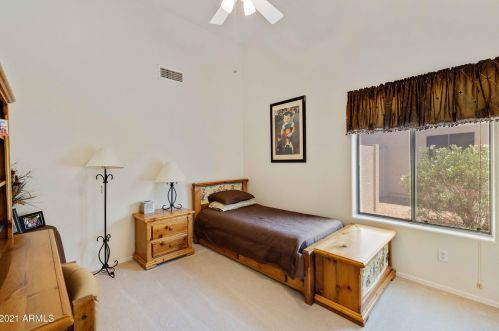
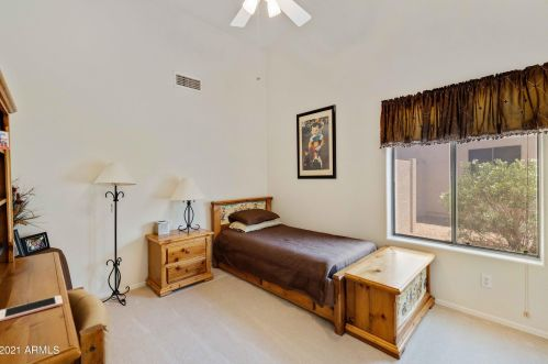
+ cell phone [0,295,64,322]
